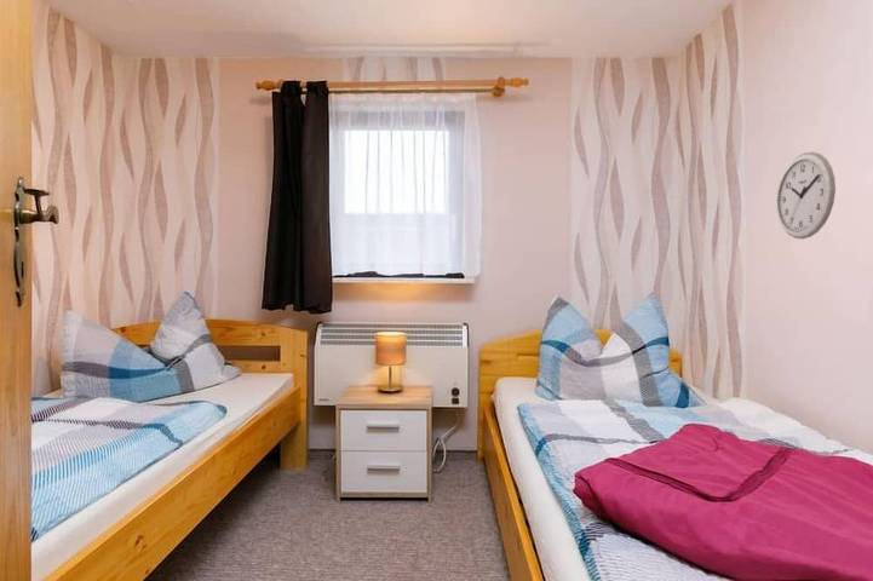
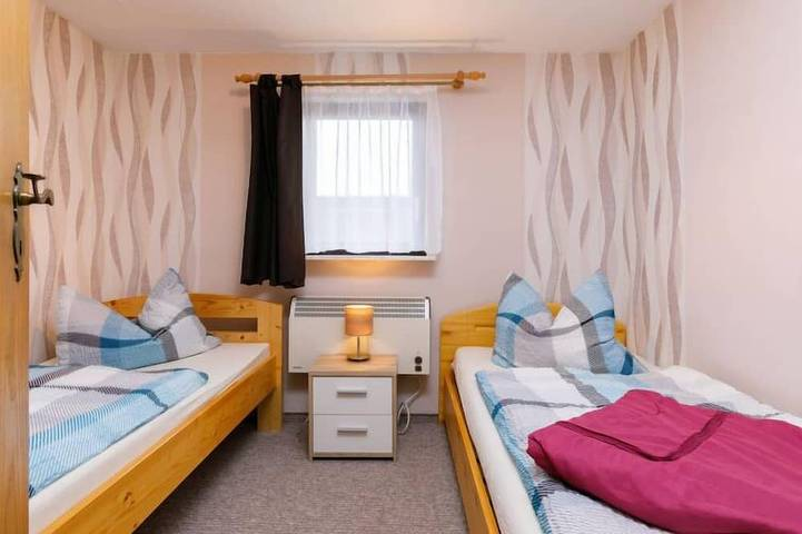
- wall clock [775,151,837,240]
